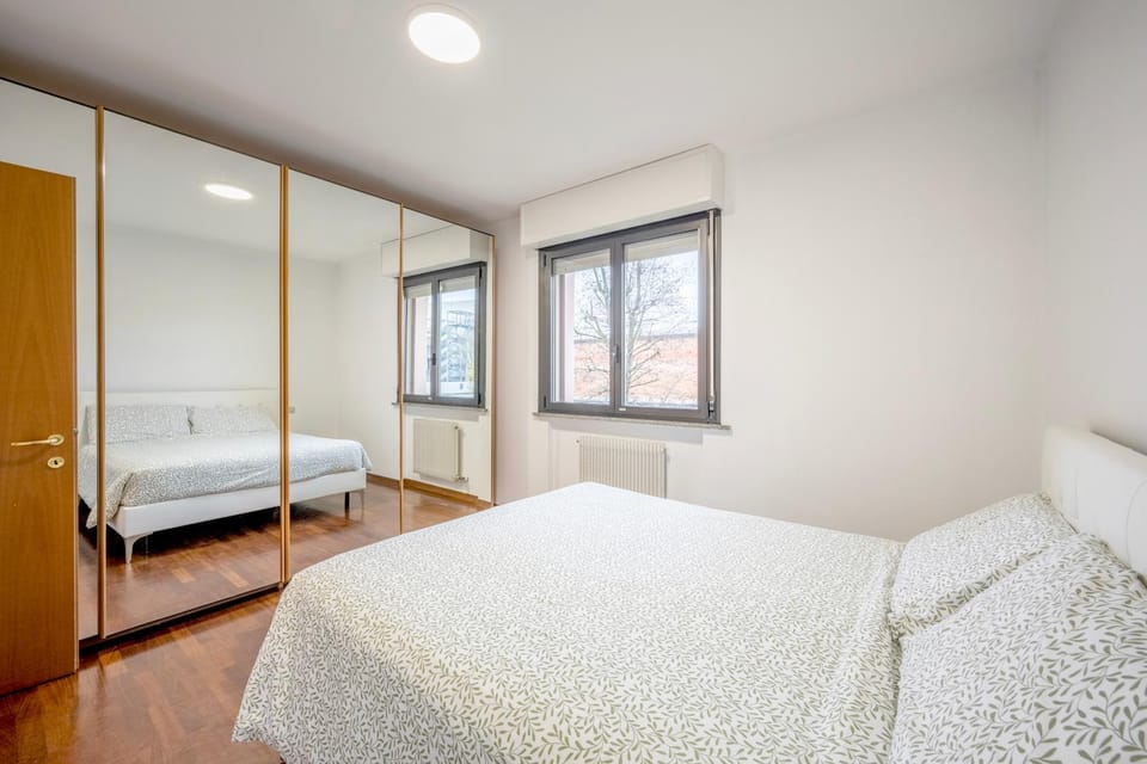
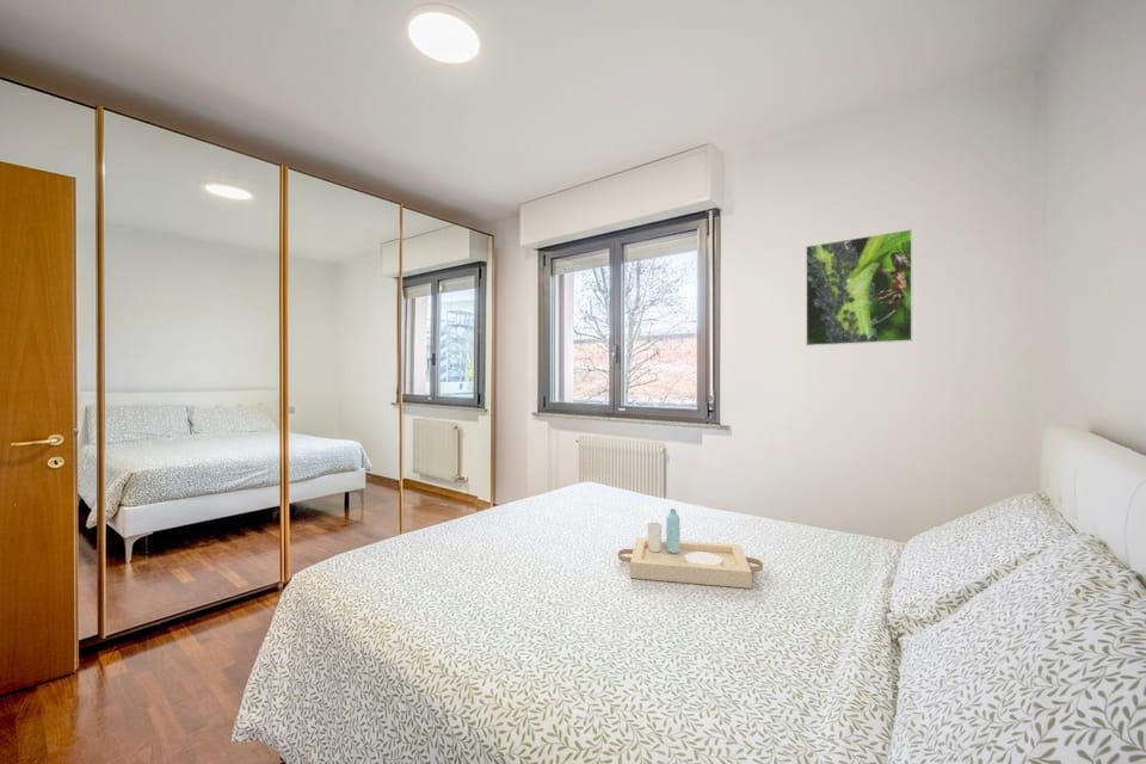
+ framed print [805,228,913,347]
+ serving tray [617,507,764,590]
